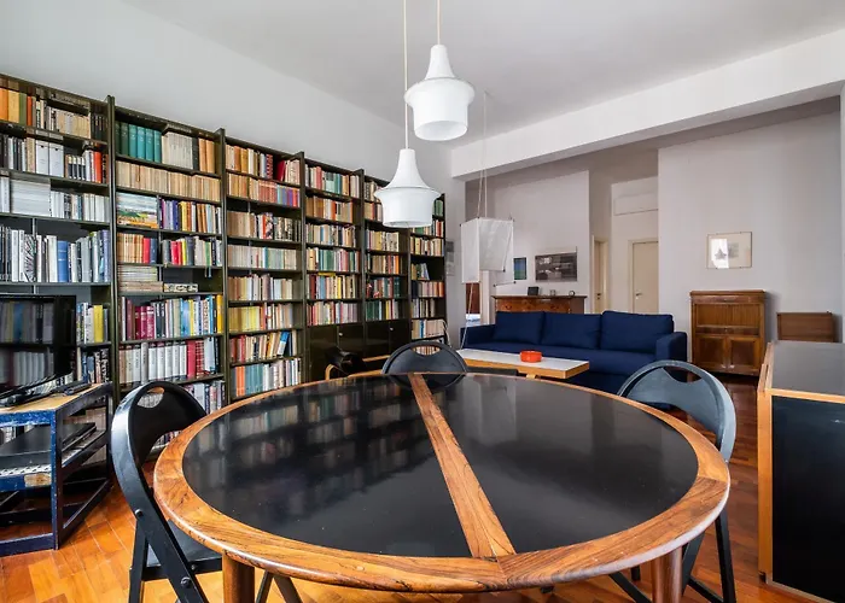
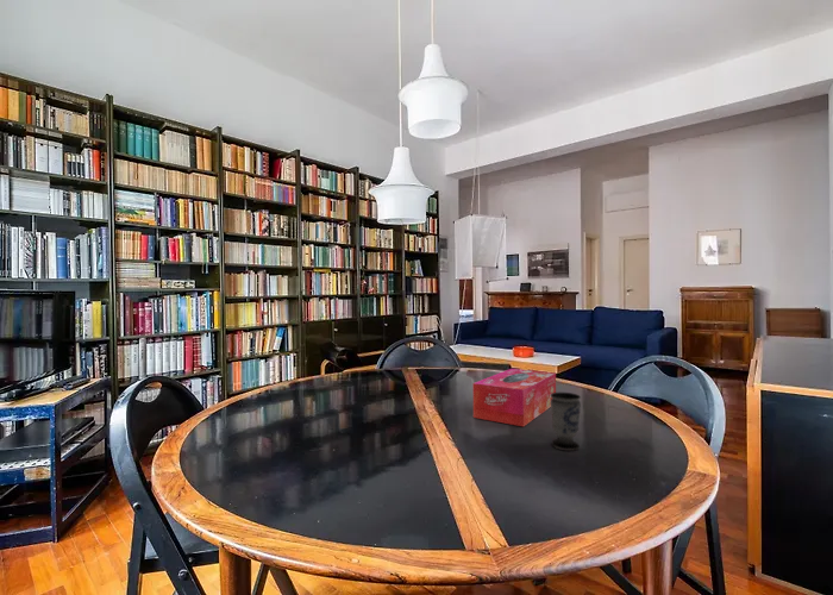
+ cup [550,392,582,451]
+ tissue box [471,368,557,427]
